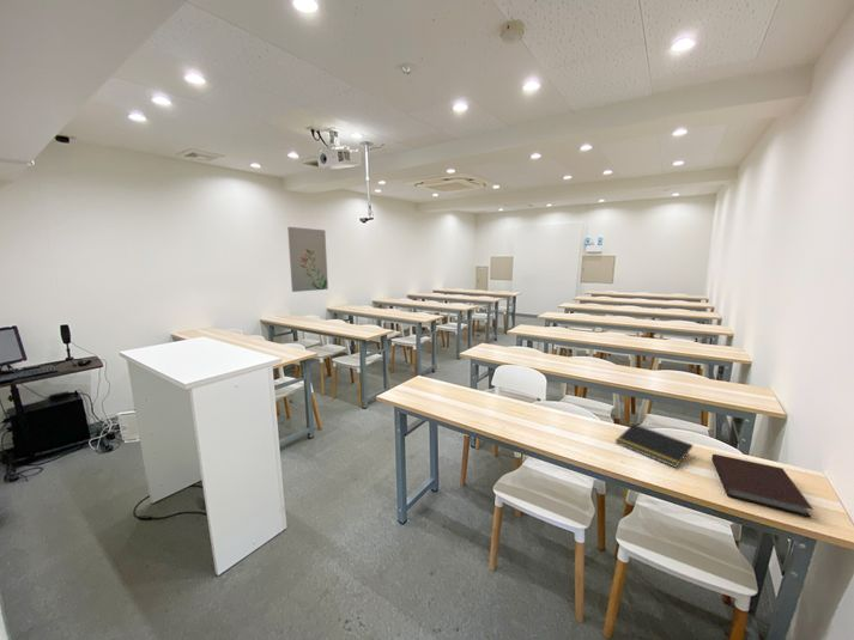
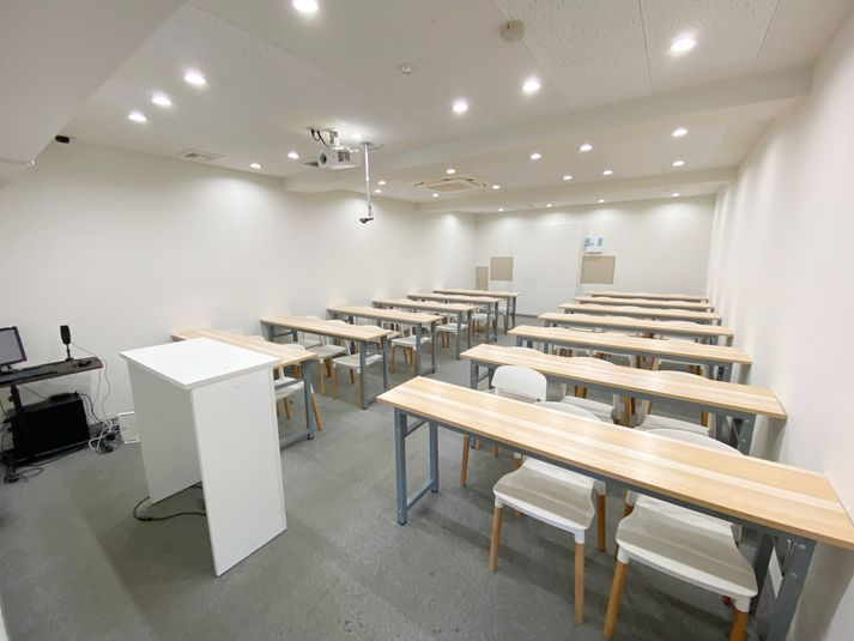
- notepad [614,422,694,469]
- wall art [286,226,329,293]
- notebook [710,453,814,519]
